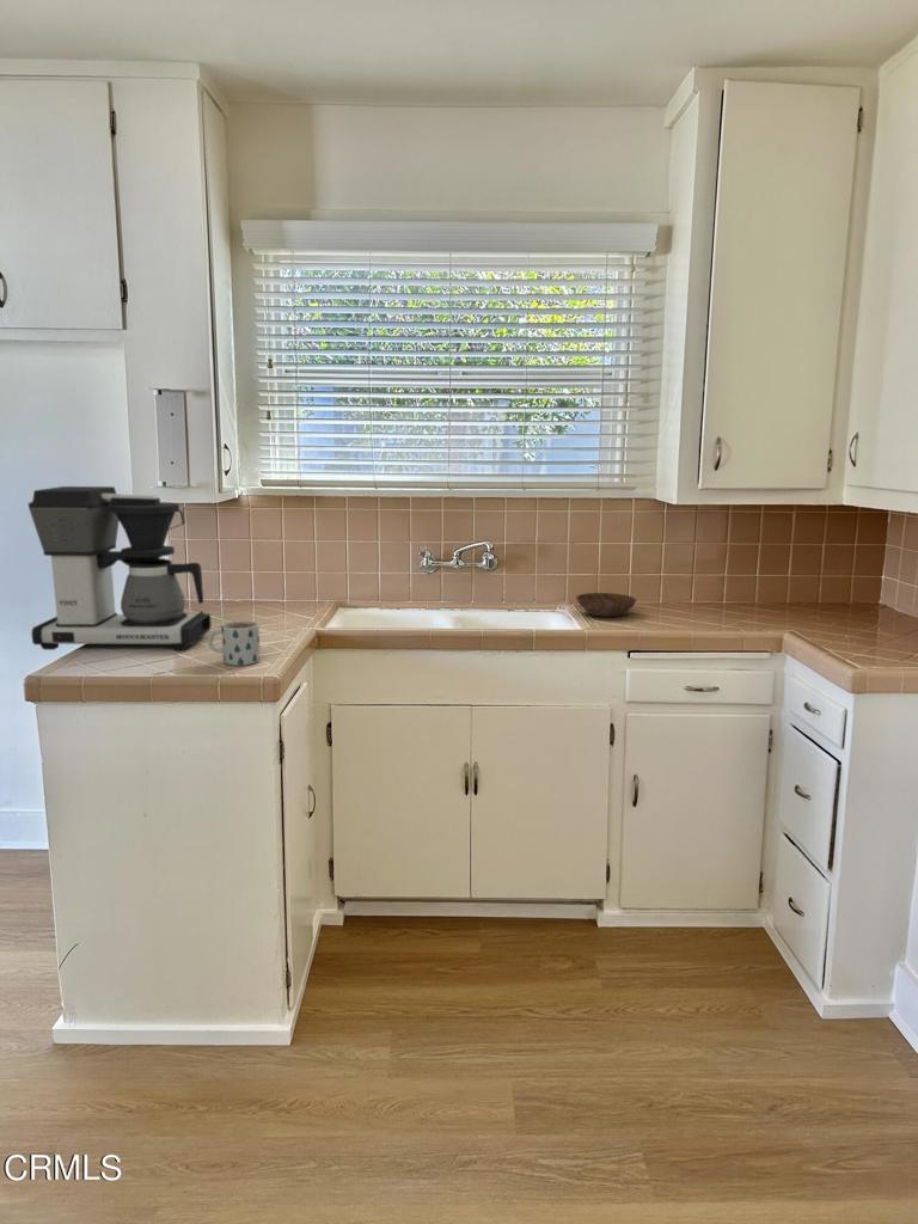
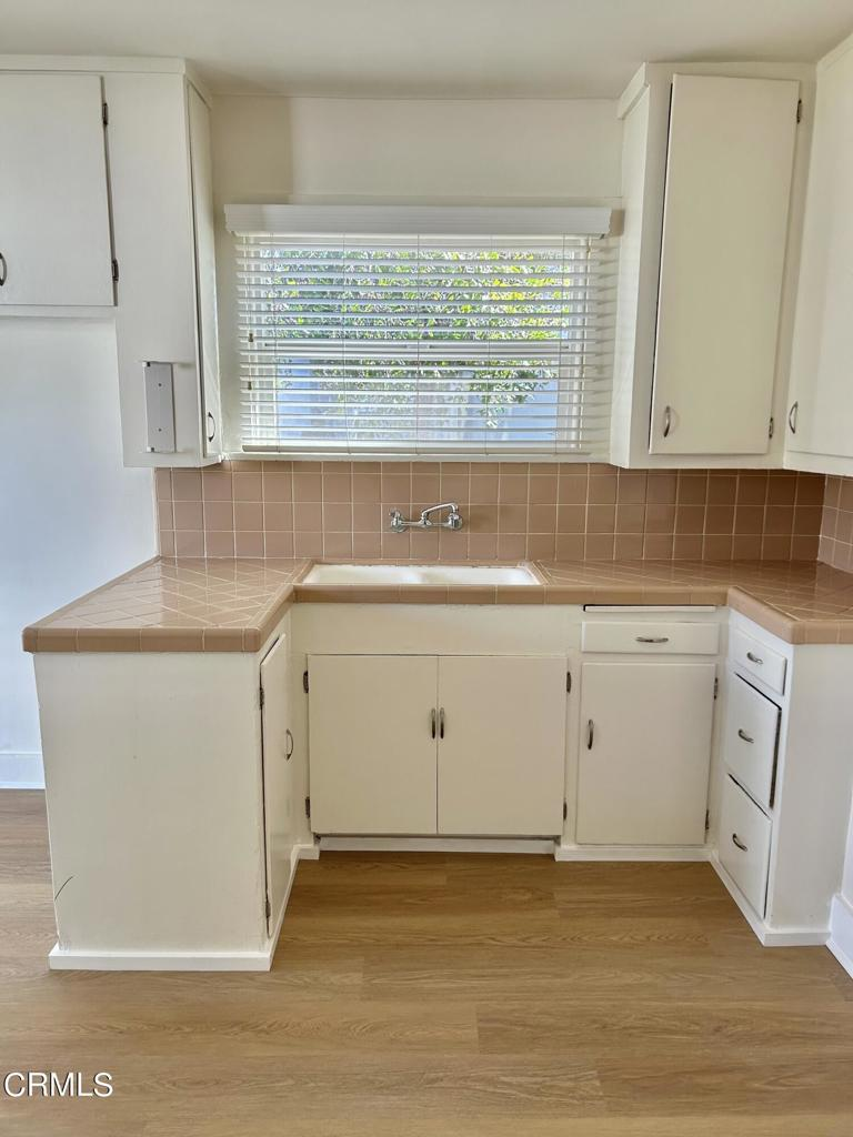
- mug [207,619,261,667]
- coffee maker [27,485,212,651]
- bowl [575,592,637,618]
